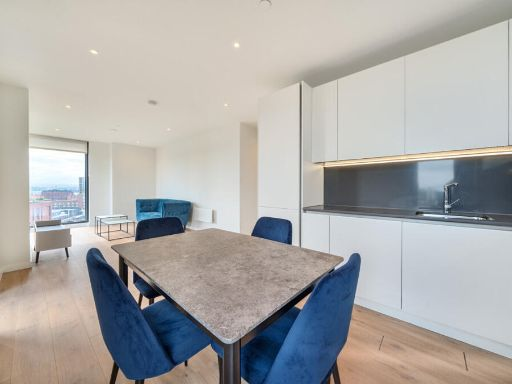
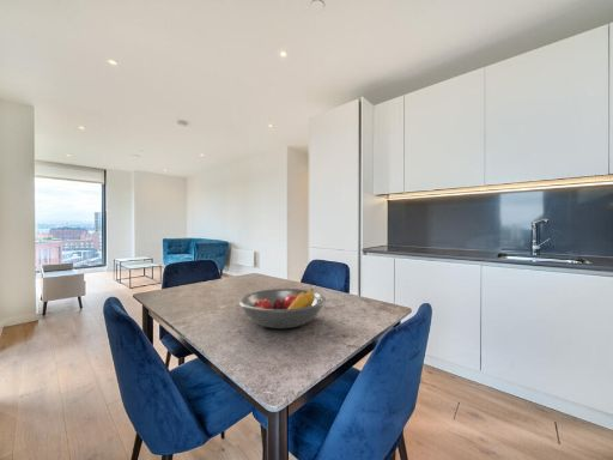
+ fruit bowl [238,288,327,329]
